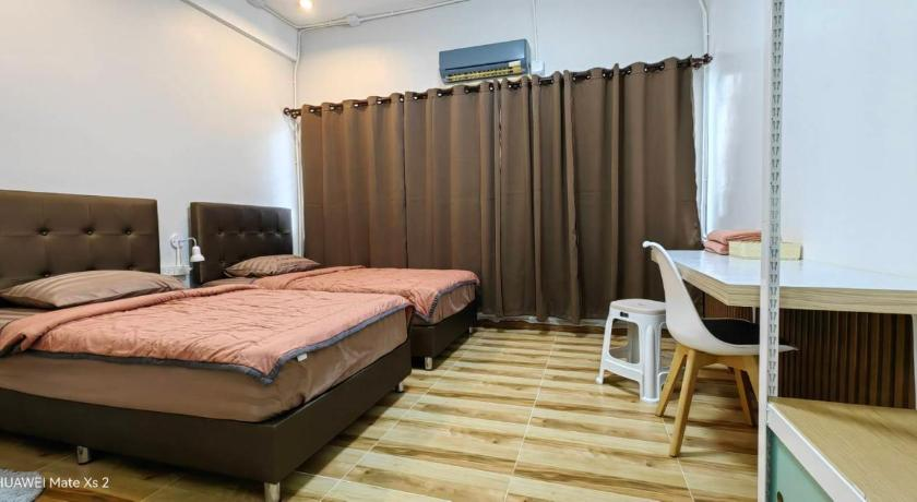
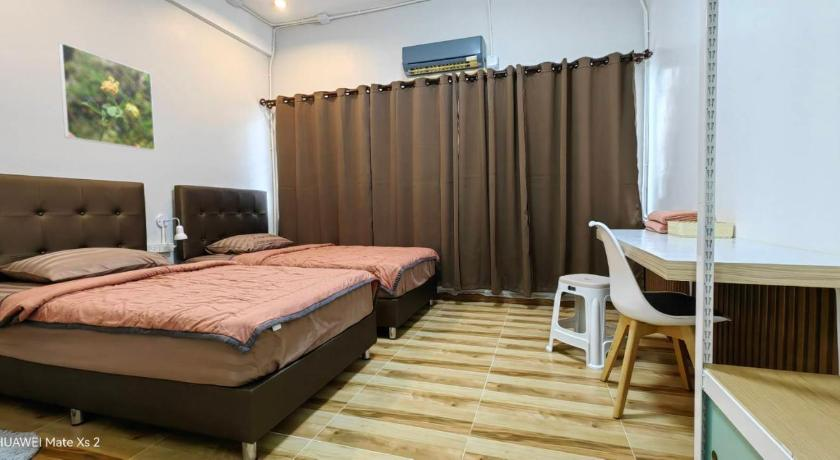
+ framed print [57,42,156,151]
